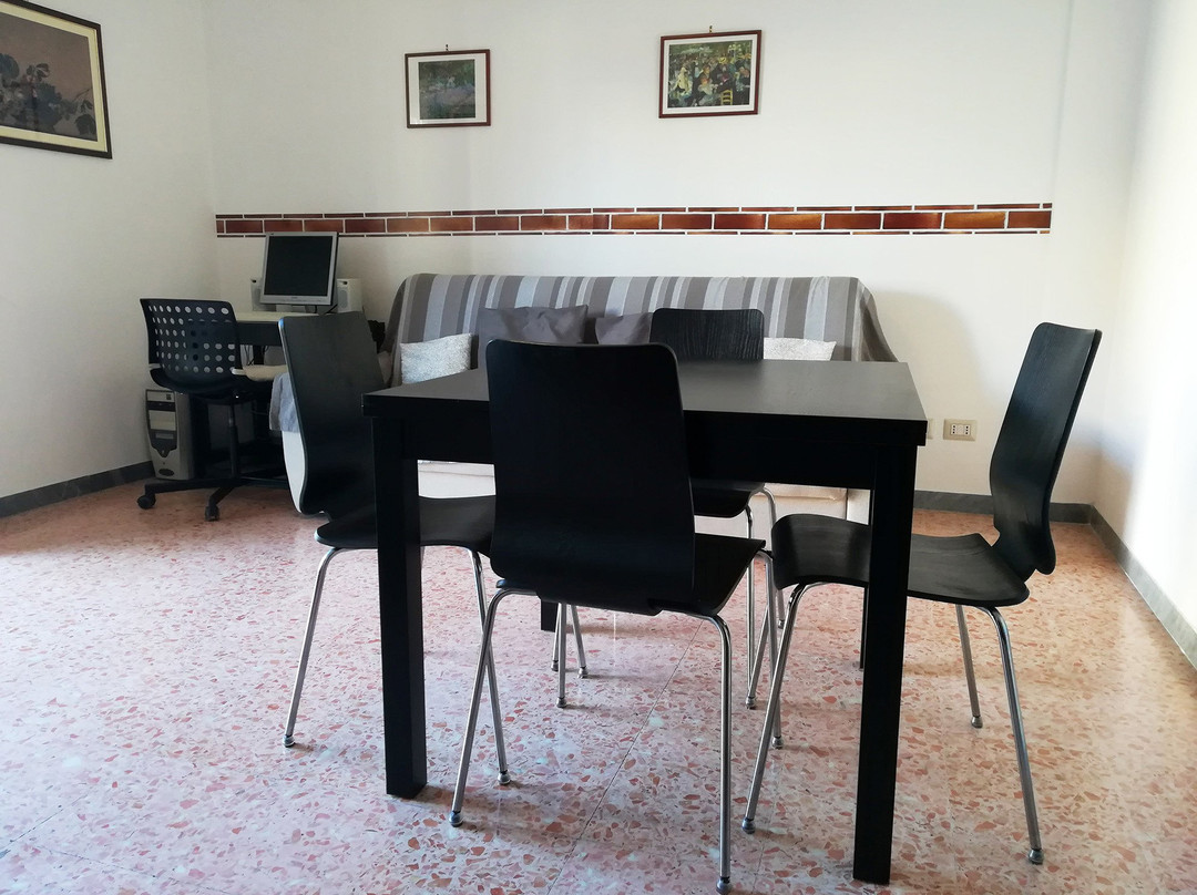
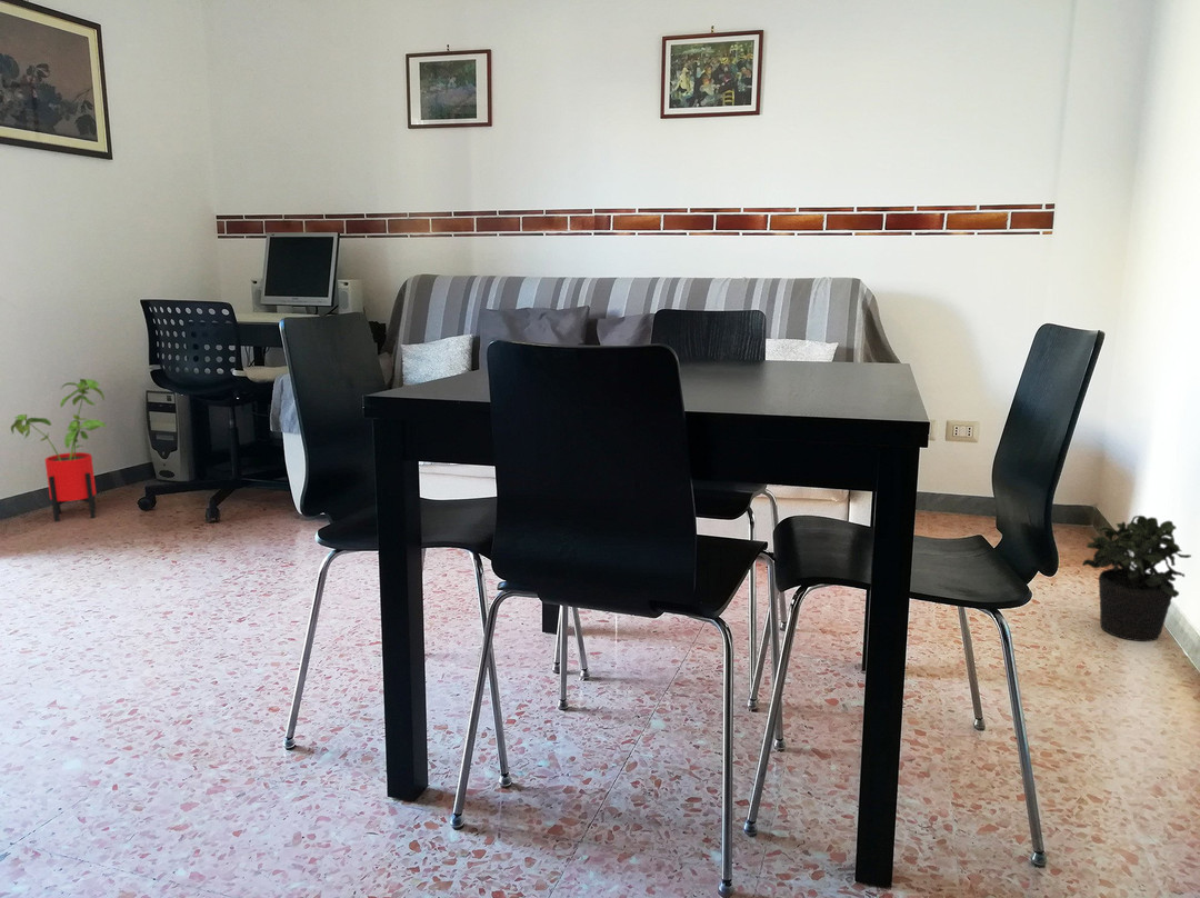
+ potted plant [1081,515,1192,642]
+ house plant [10,378,108,523]
